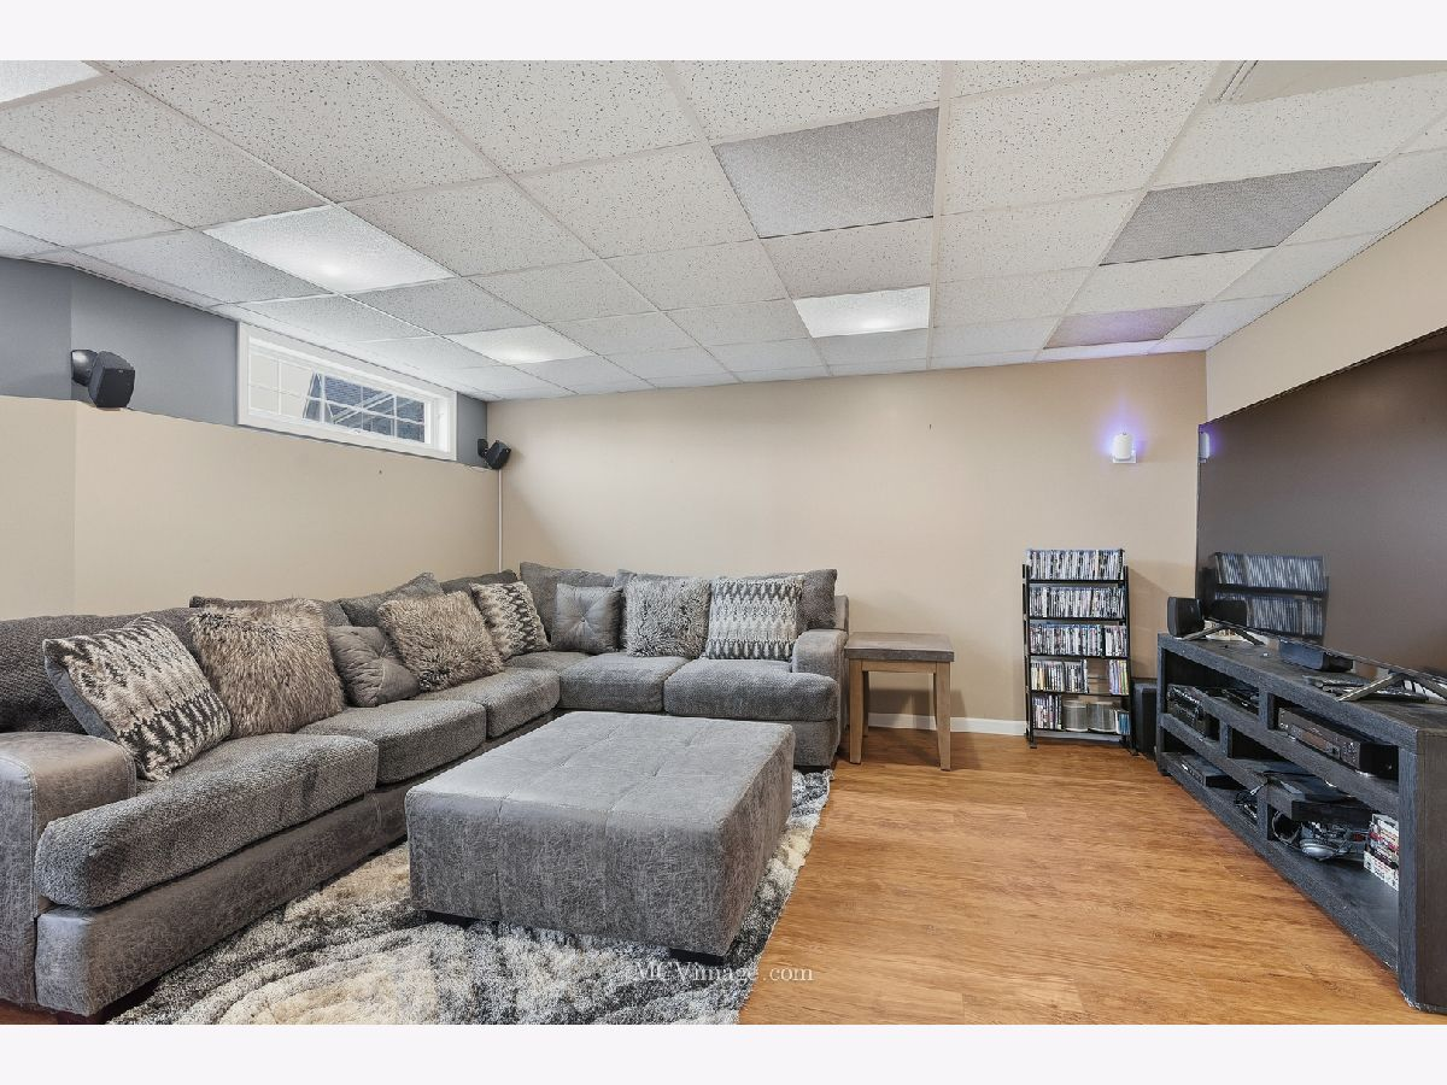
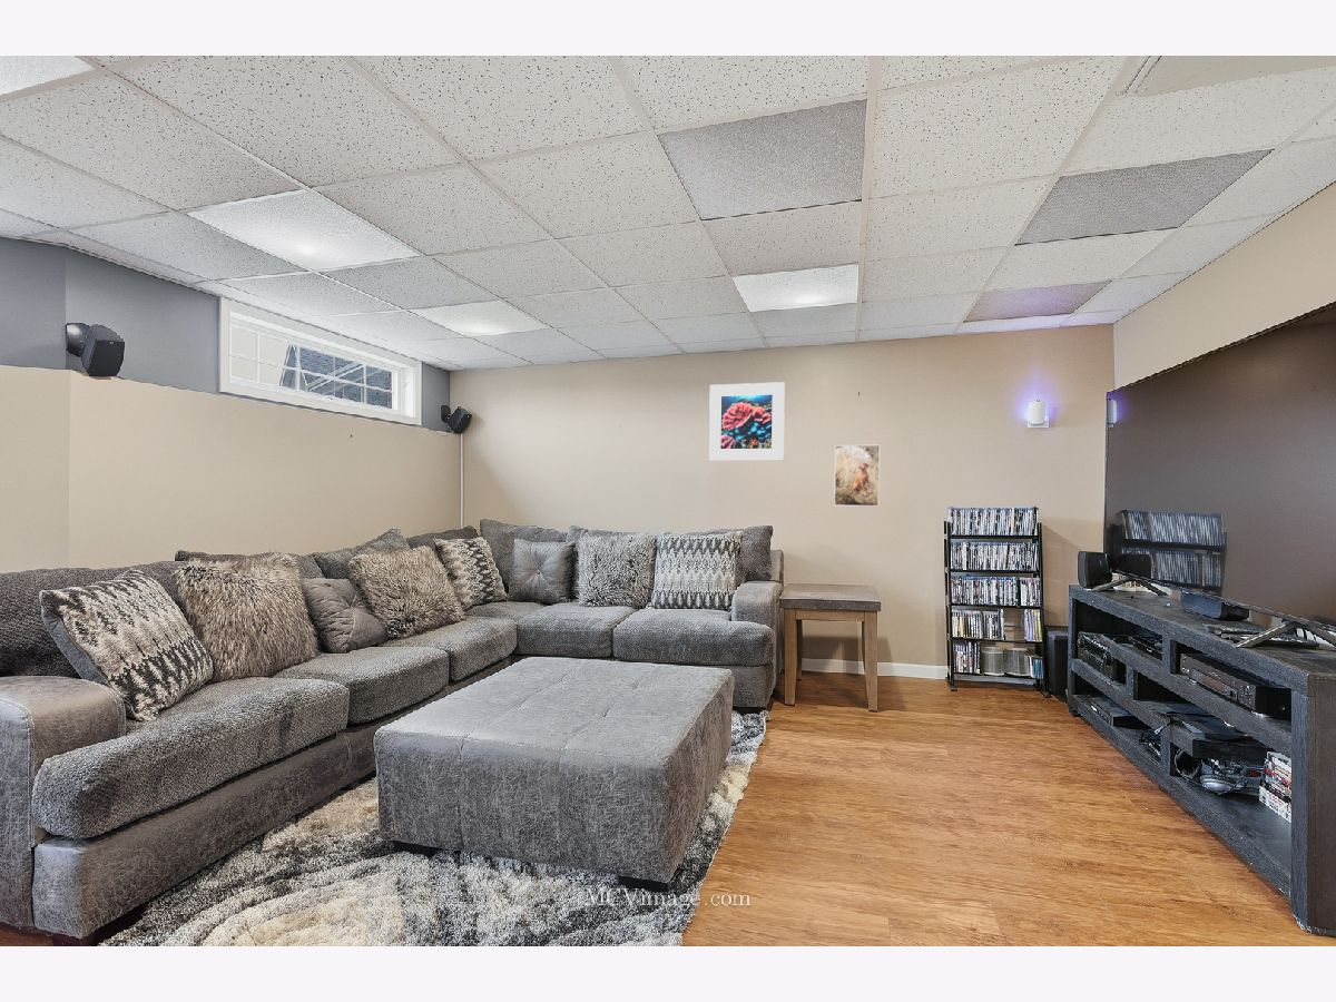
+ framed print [833,444,881,508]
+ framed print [708,381,786,462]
